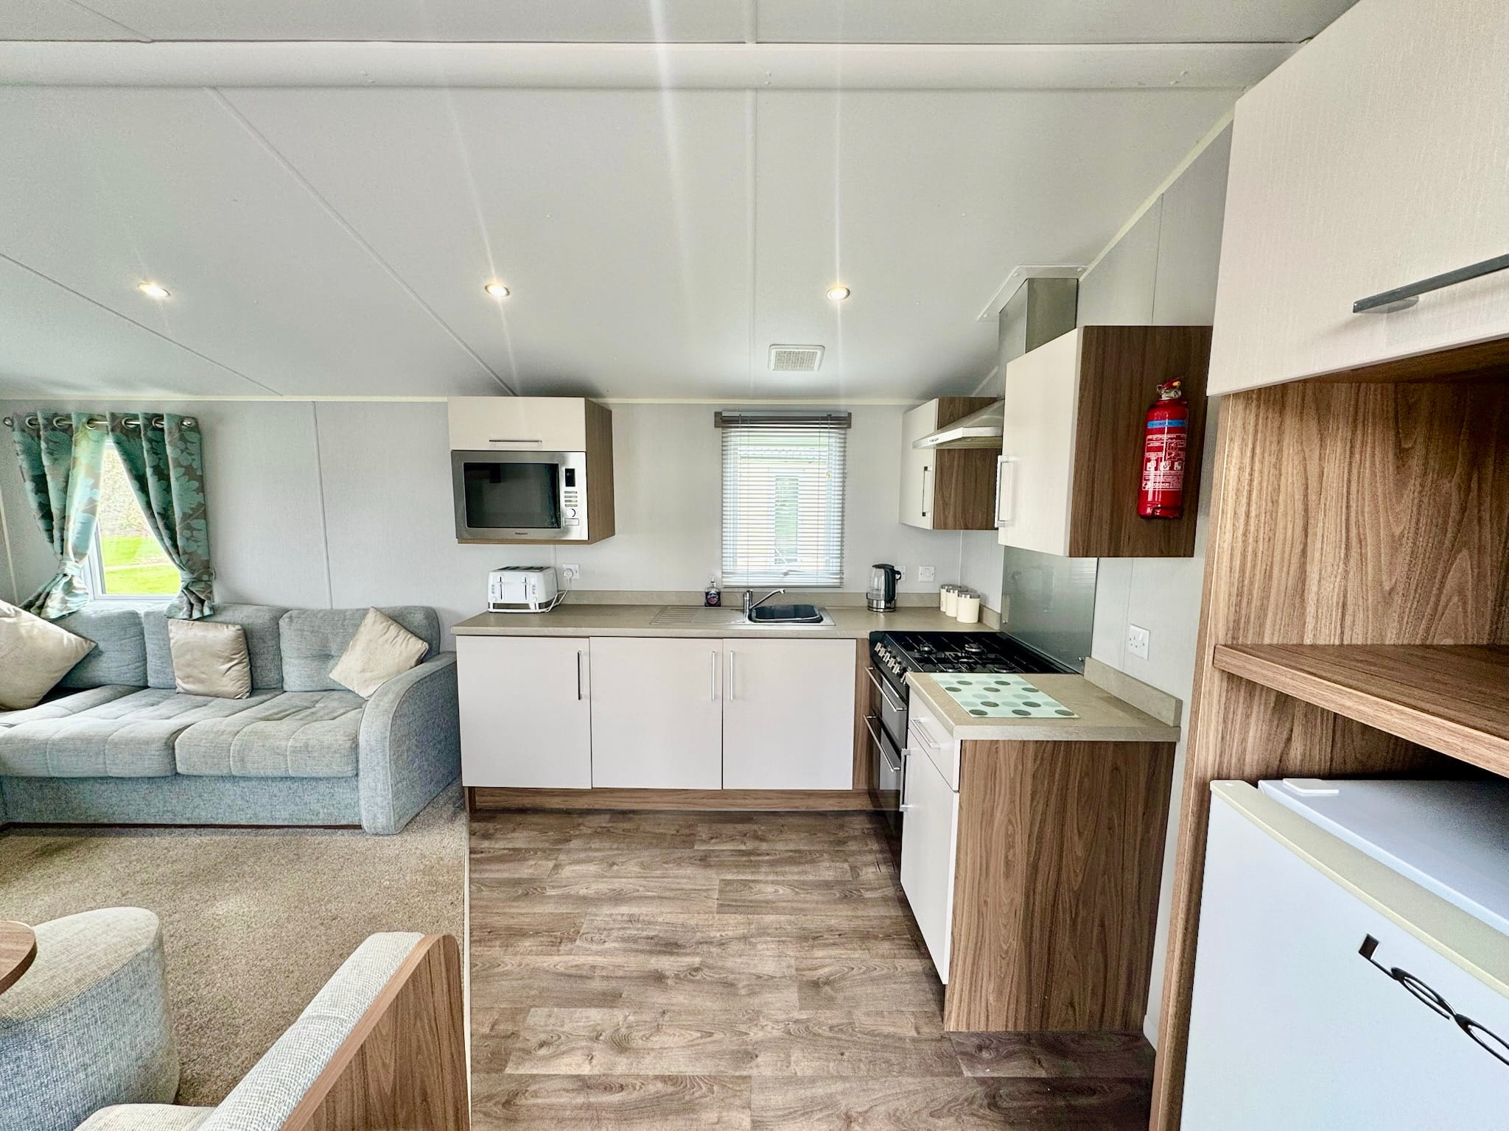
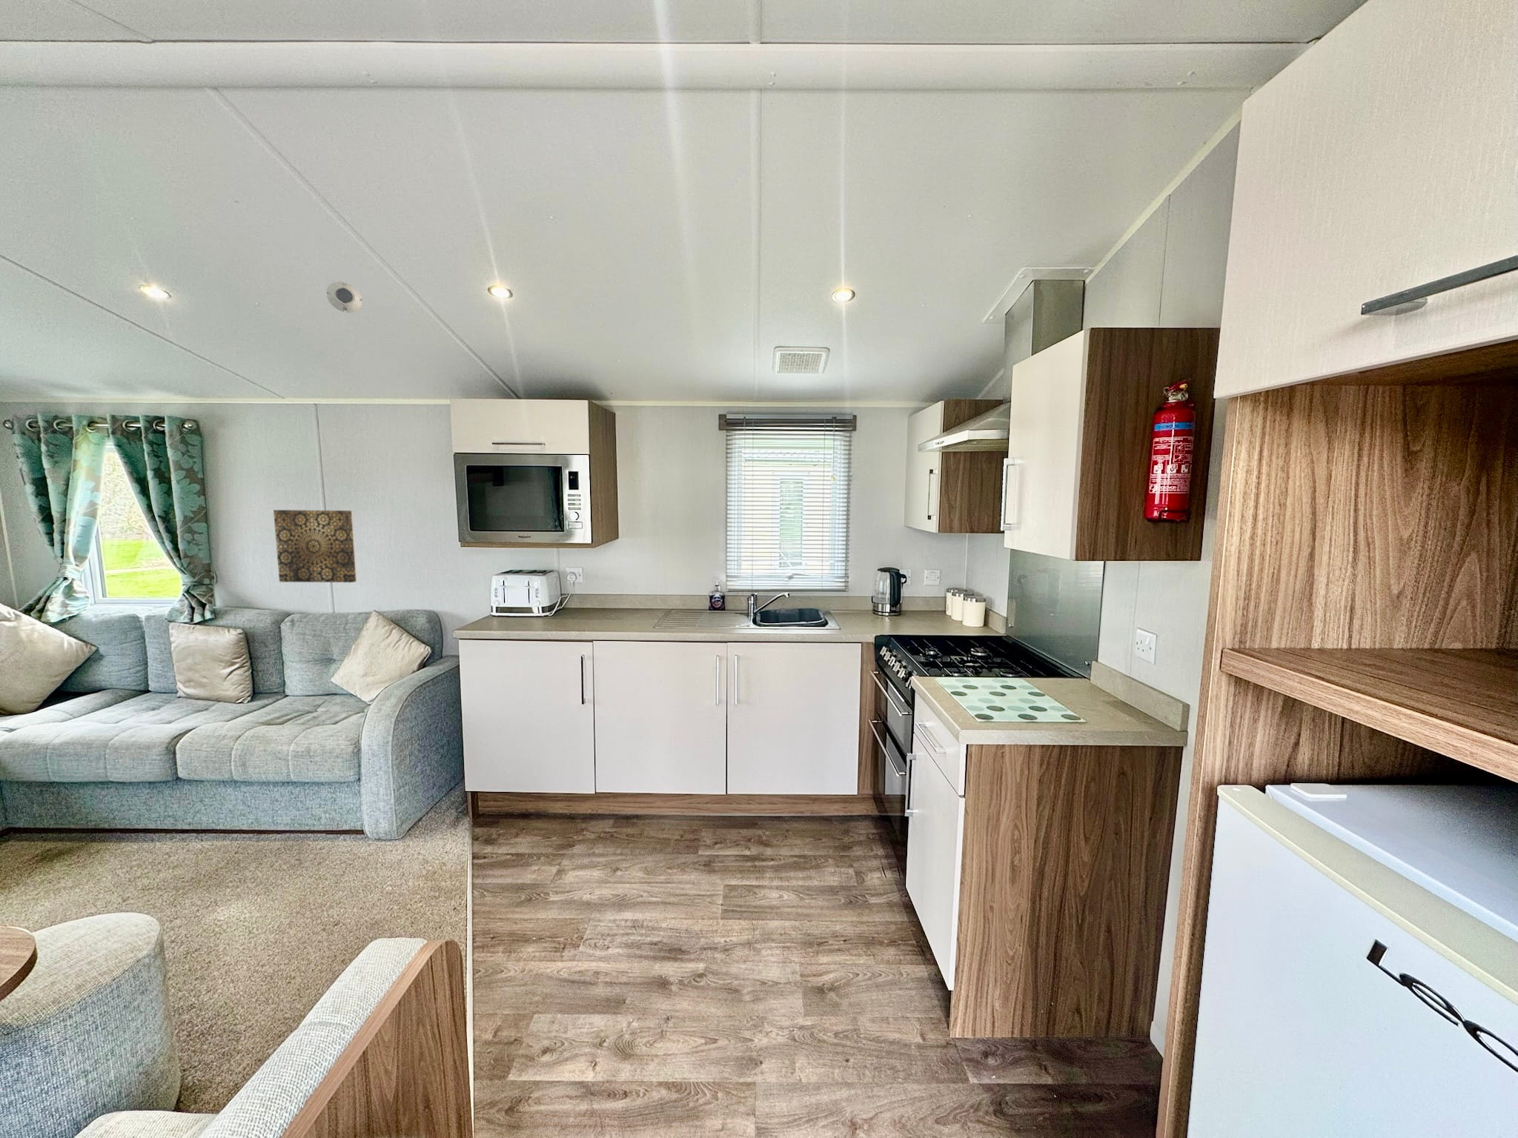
+ smoke detector [325,281,363,313]
+ wall art [273,509,357,583]
